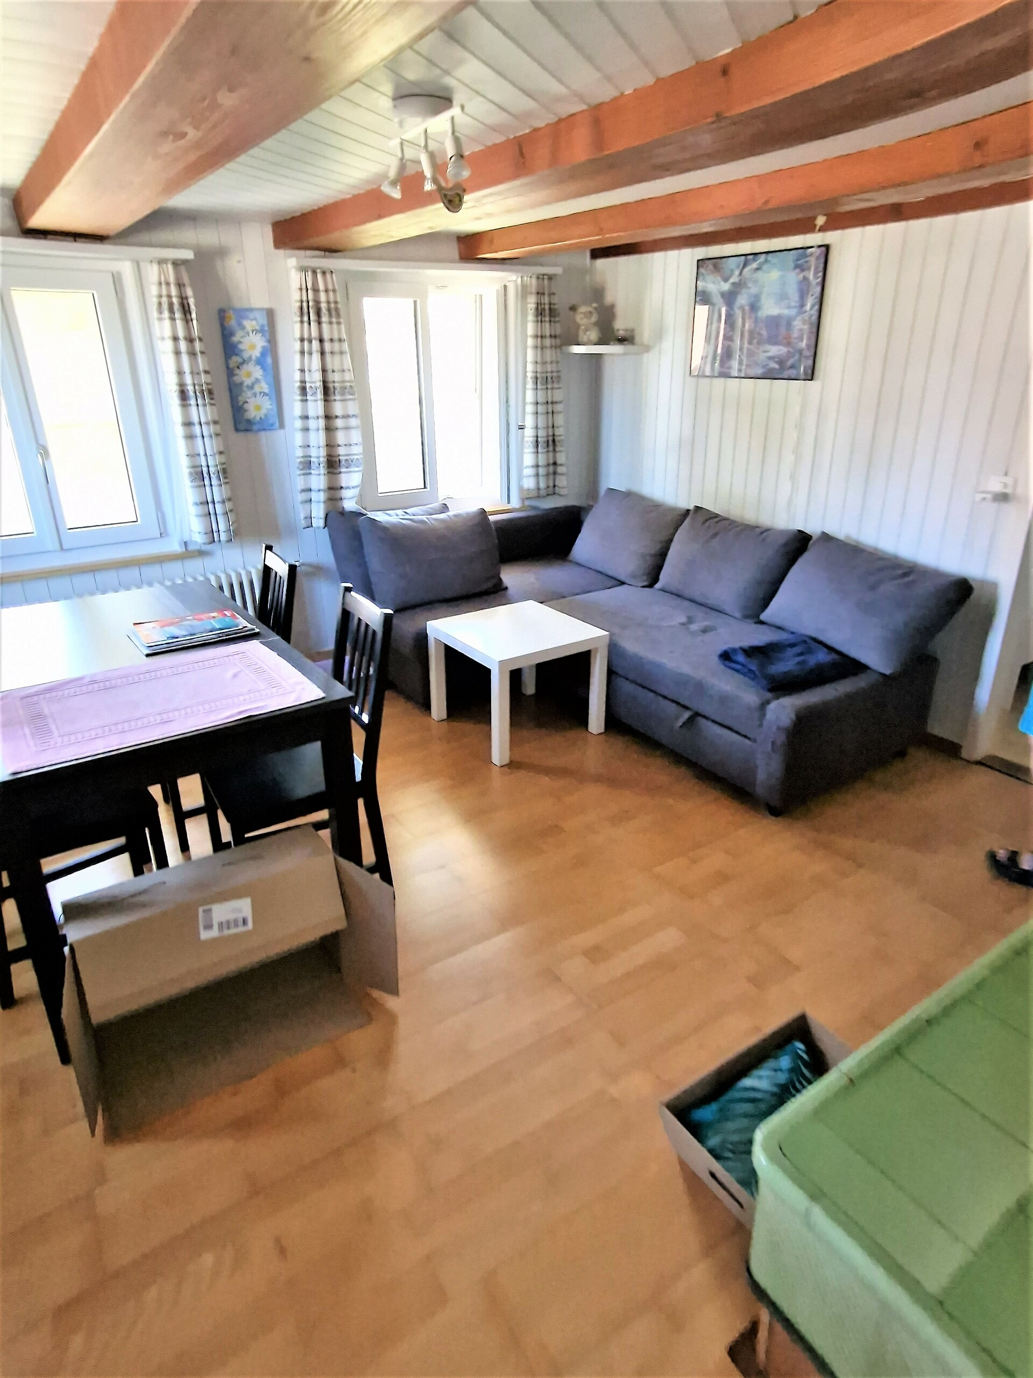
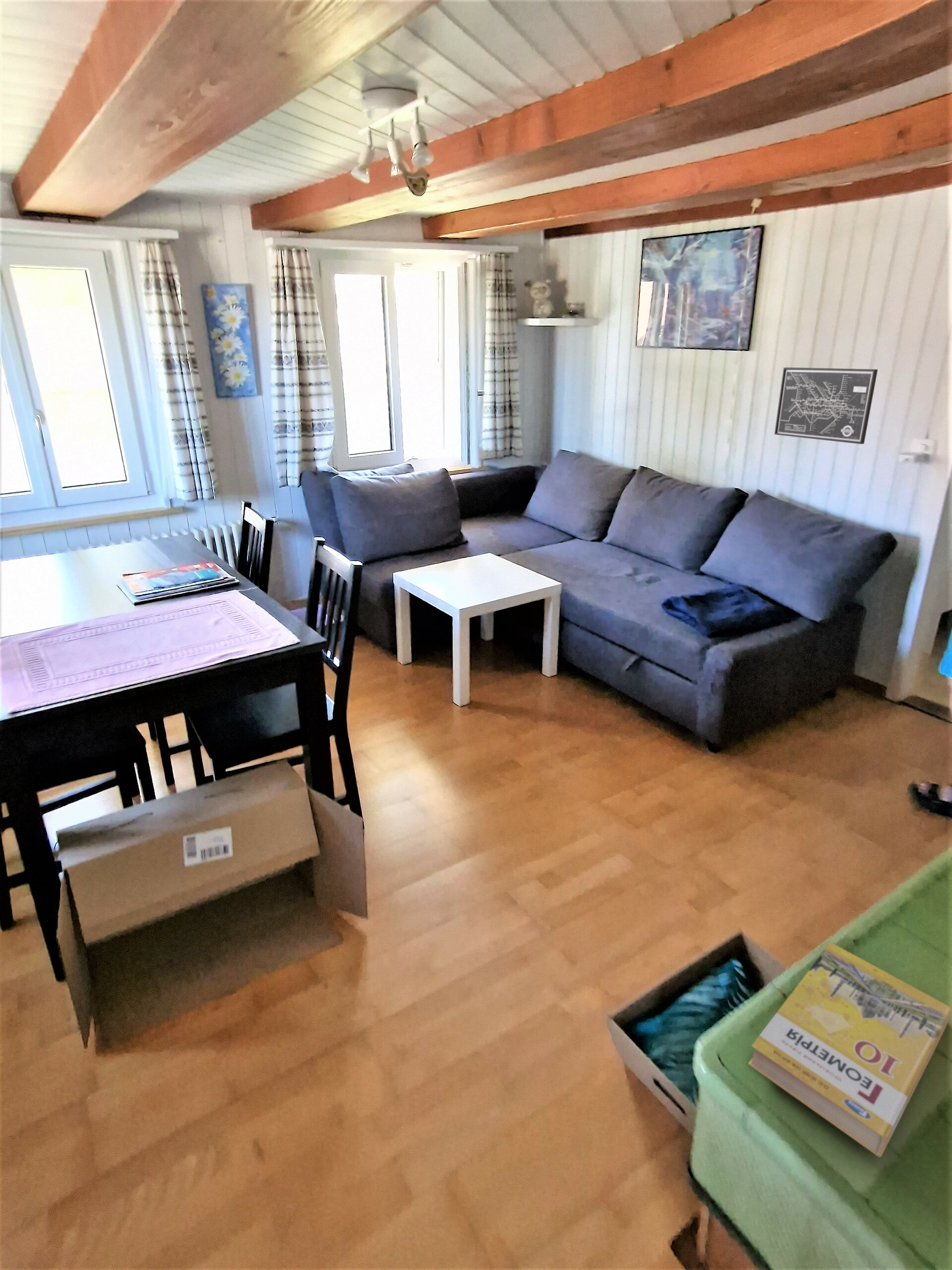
+ wall art [774,367,878,445]
+ book [748,942,952,1158]
